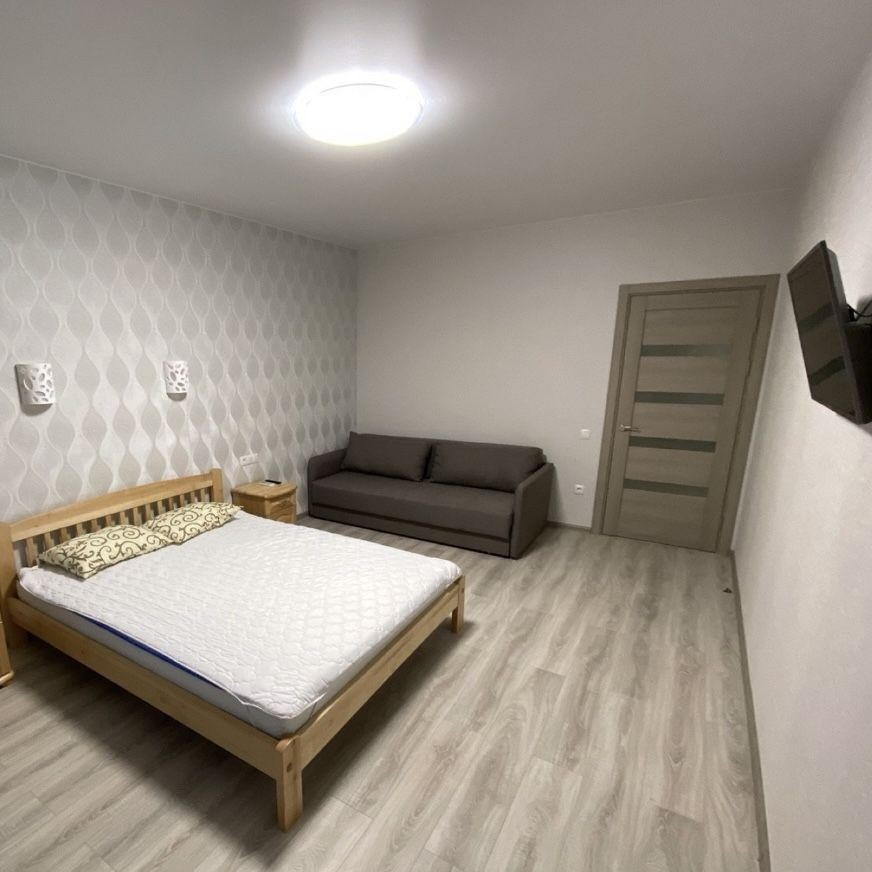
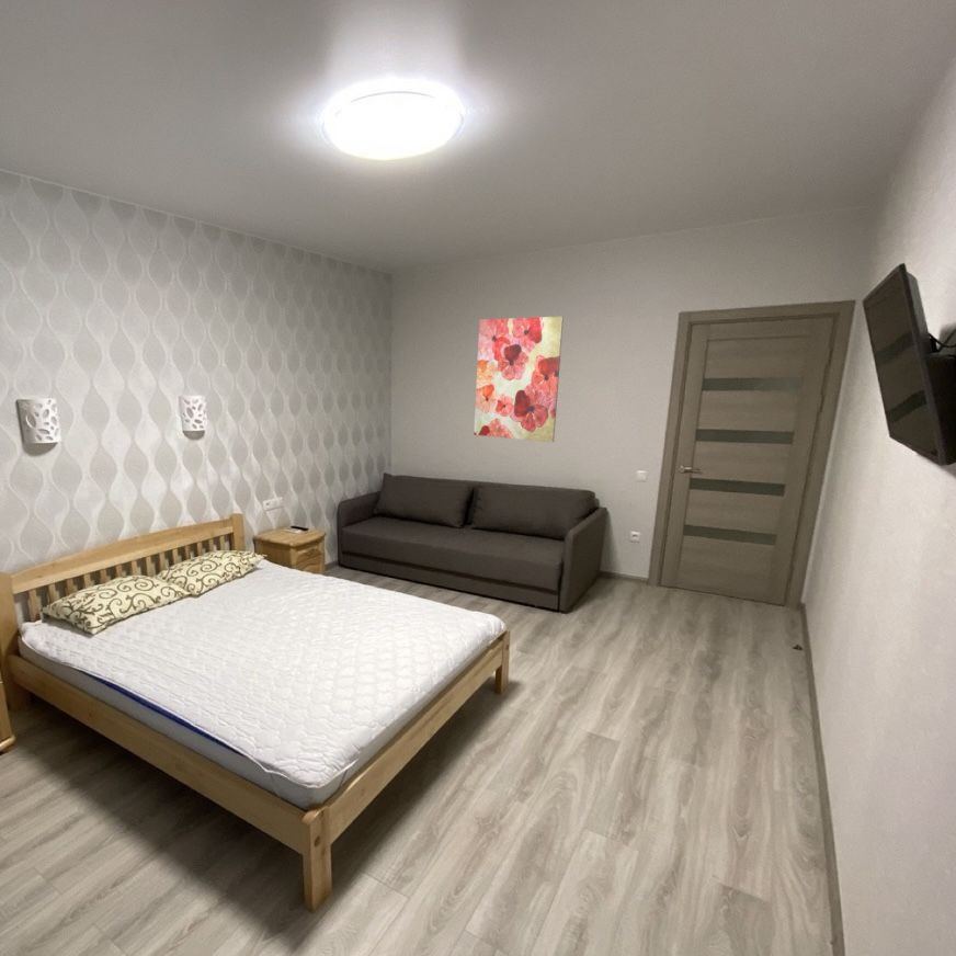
+ wall art [473,316,565,443]
